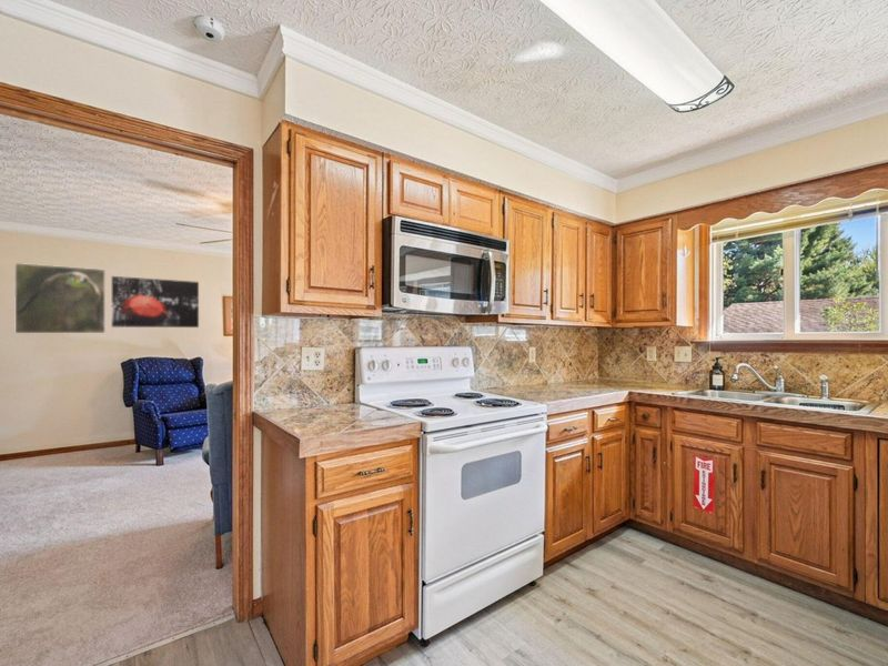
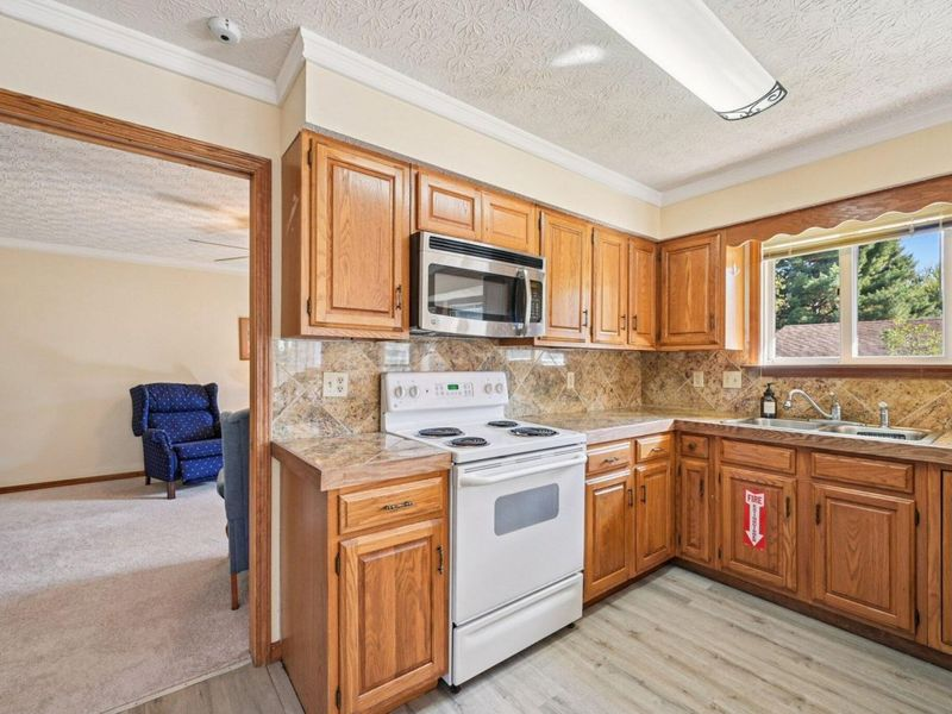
- wall art [111,275,200,329]
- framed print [13,262,107,334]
